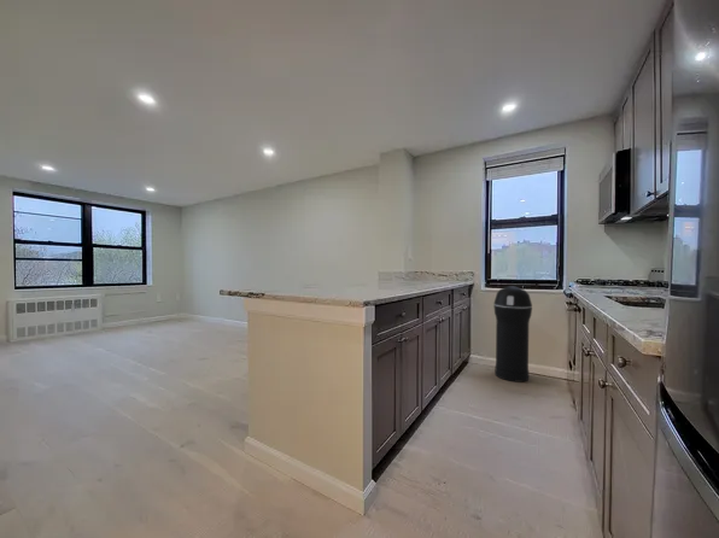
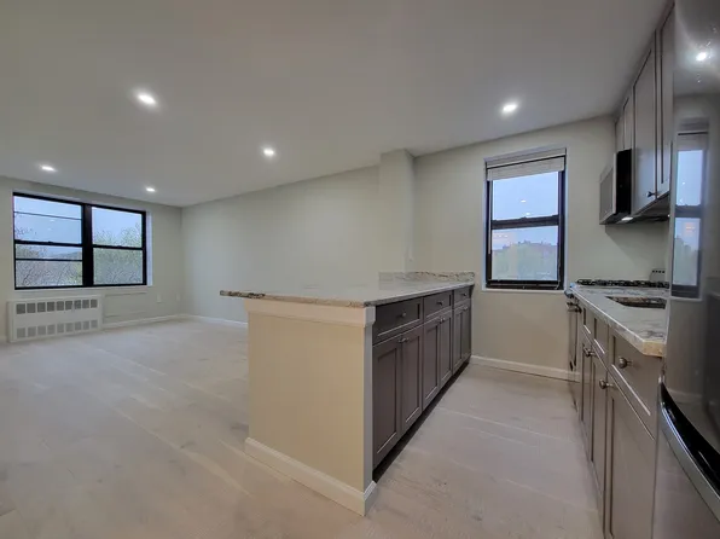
- trash can [492,285,533,384]
